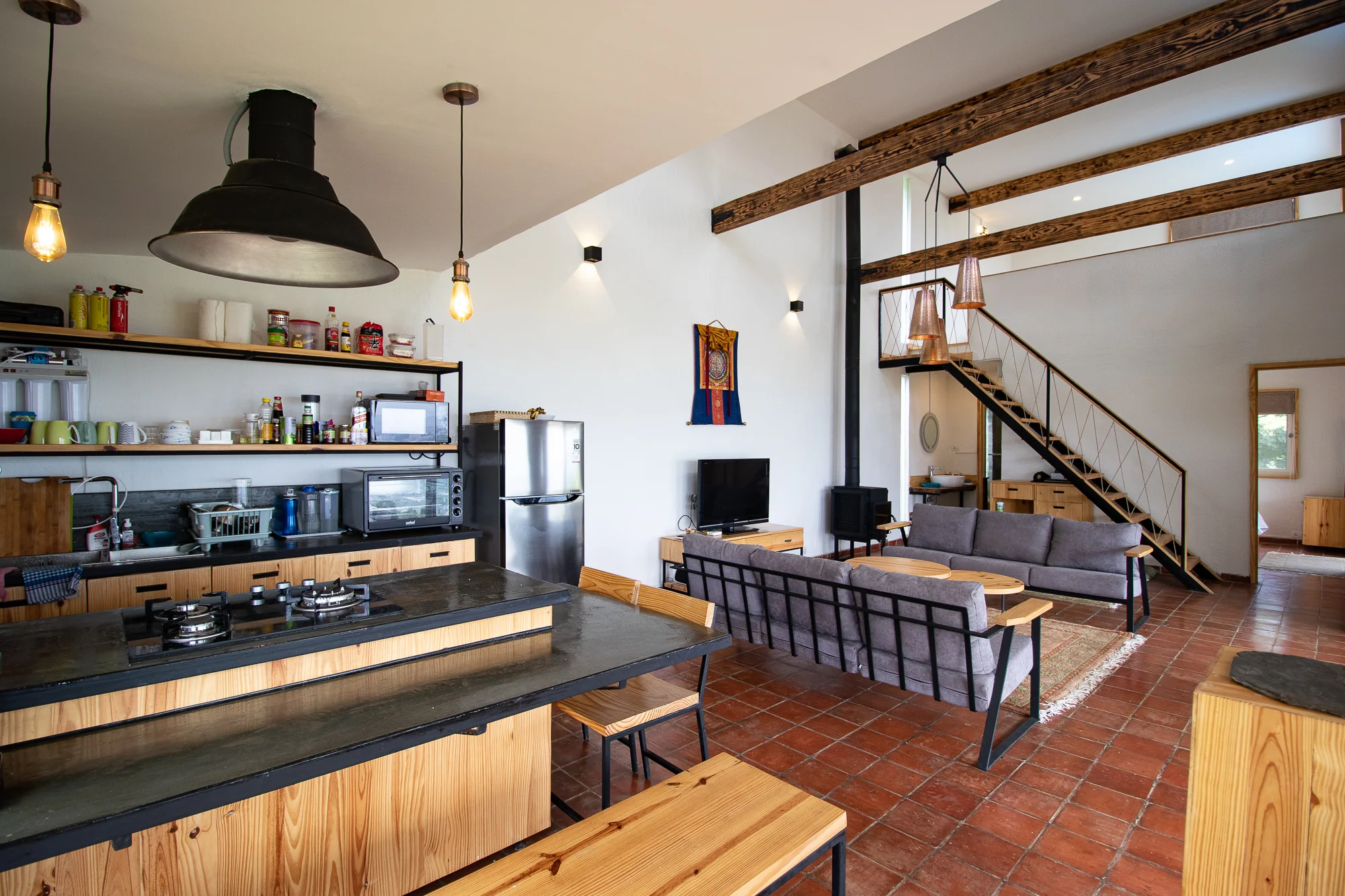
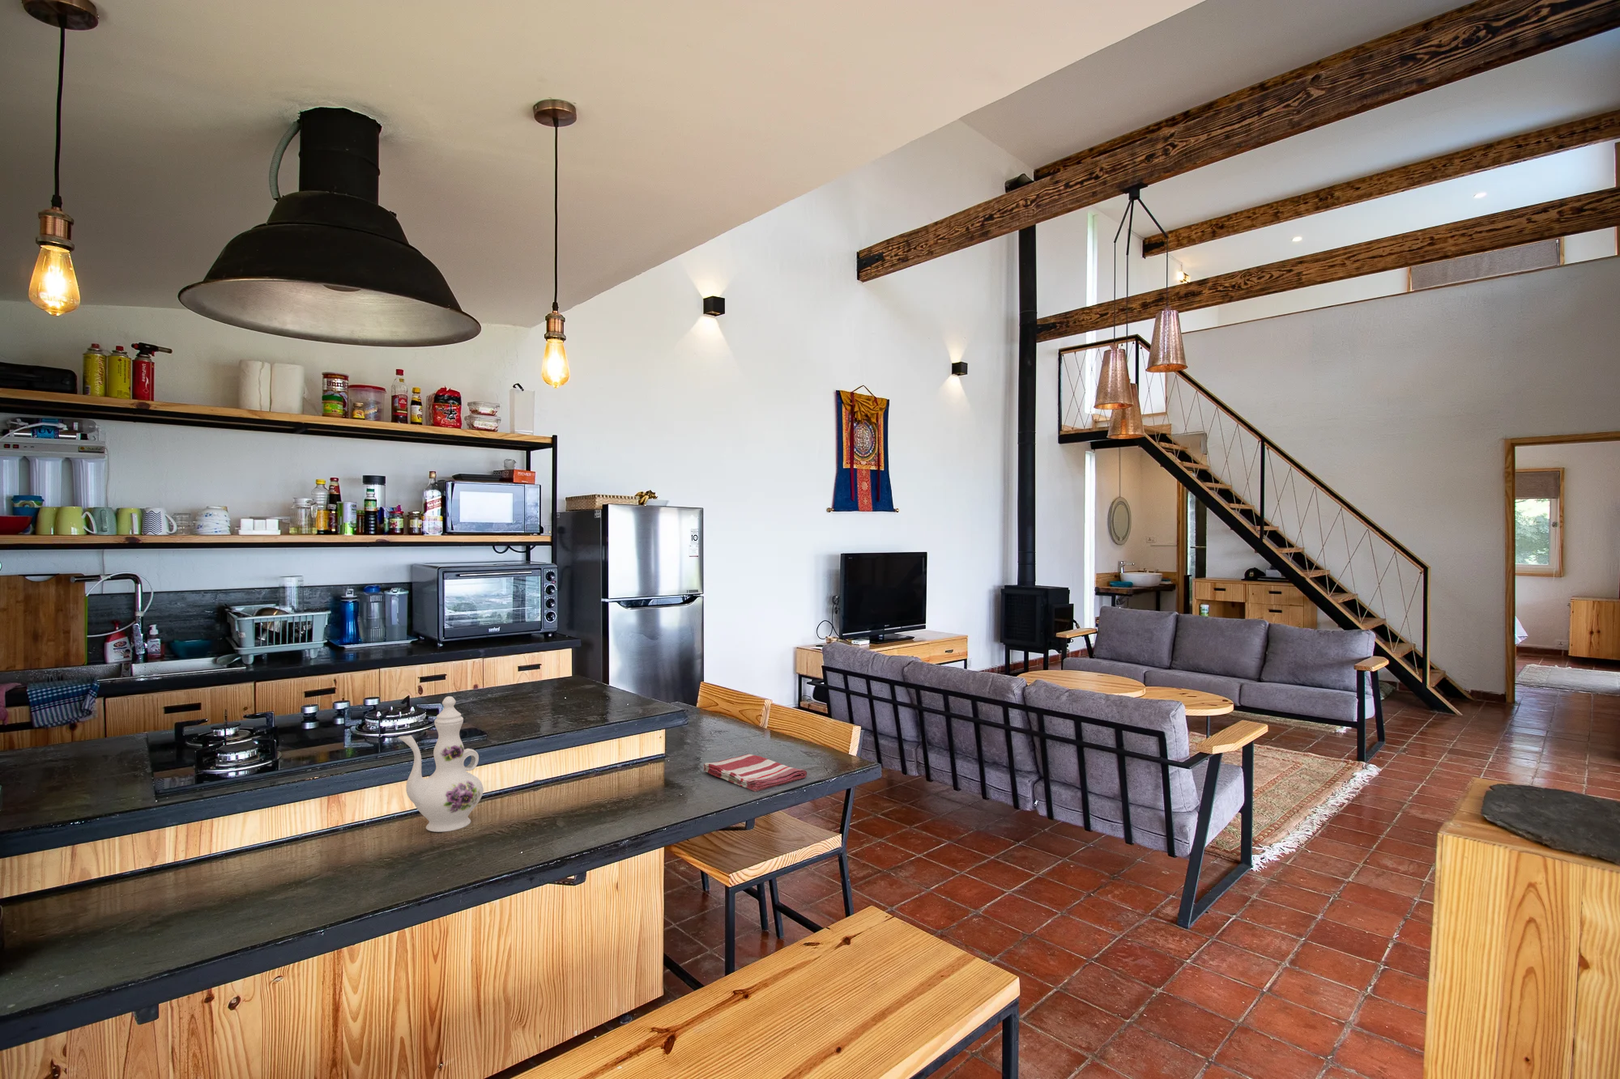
+ chinaware [397,695,484,833]
+ dish towel [702,753,807,792]
